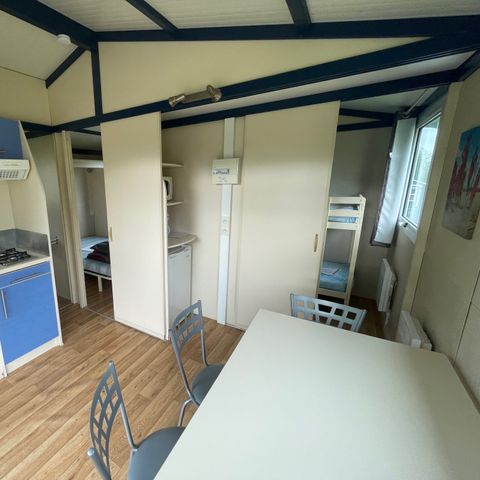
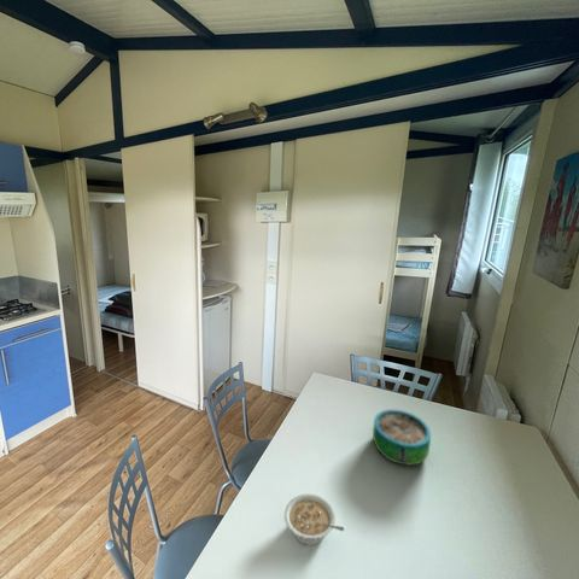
+ legume [283,492,345,546]
+ decorative bowl [372,408,432,467]
